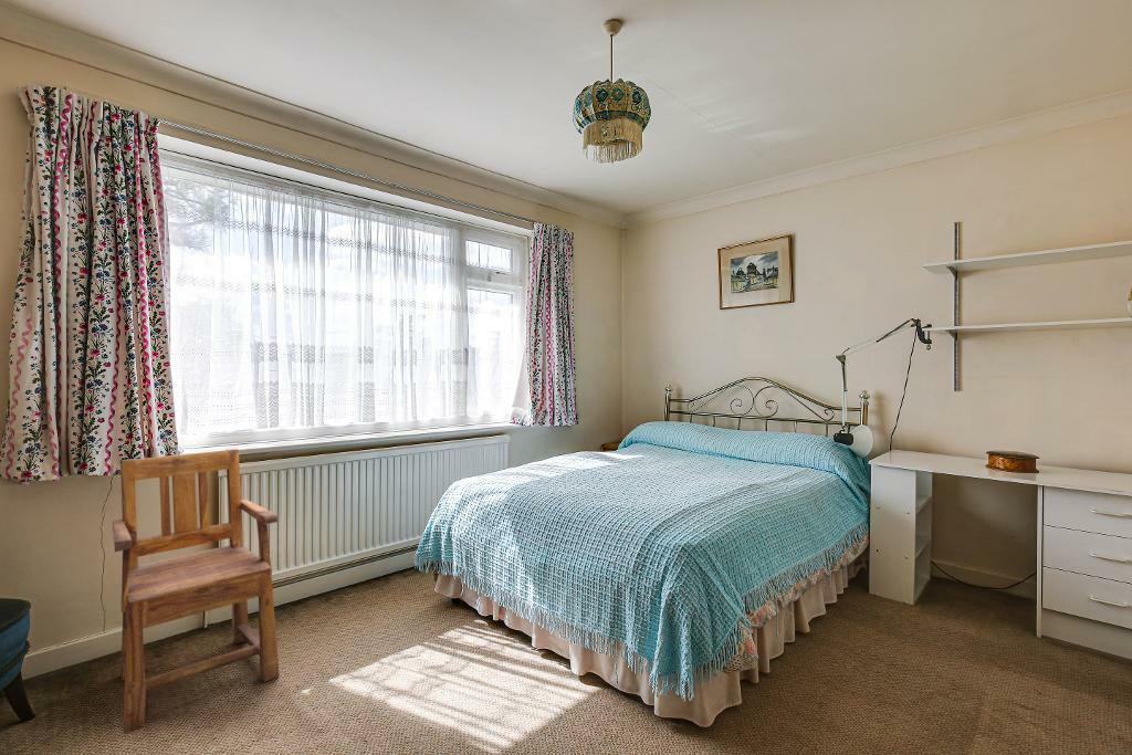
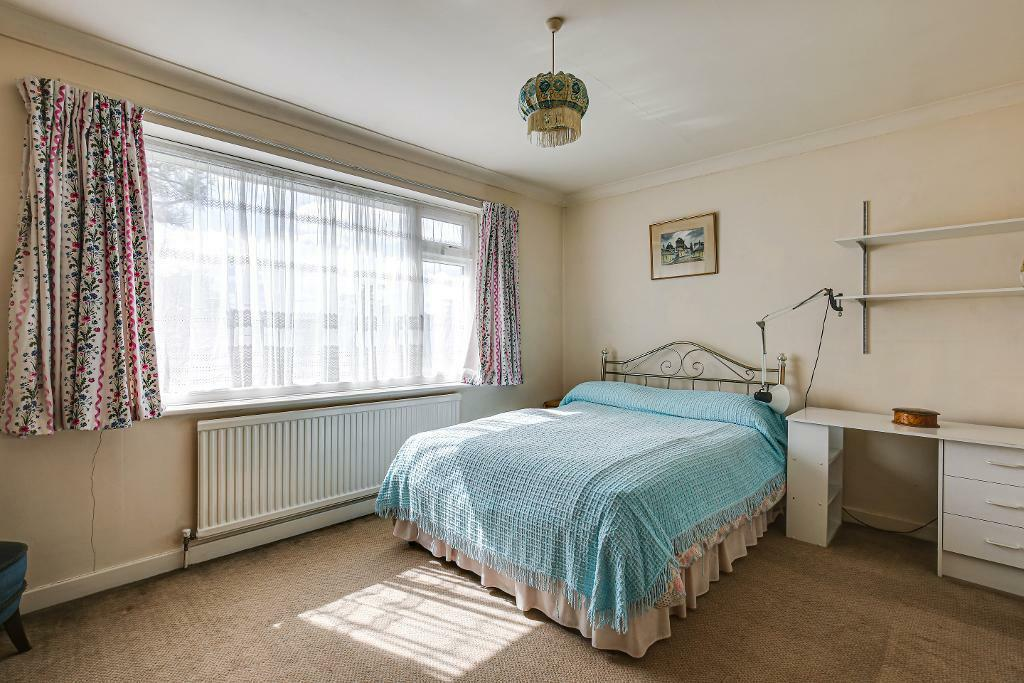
- armchair [112,448,280,734]
